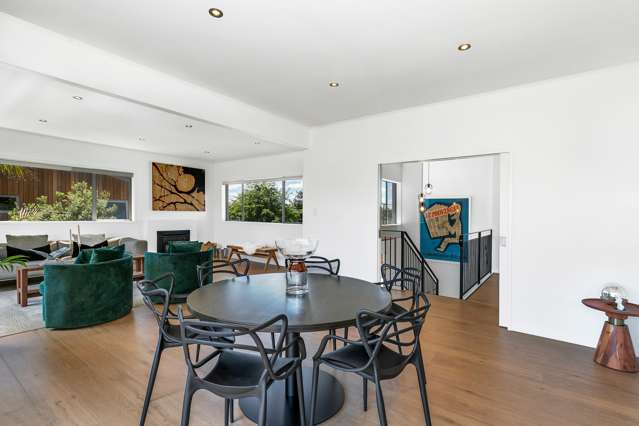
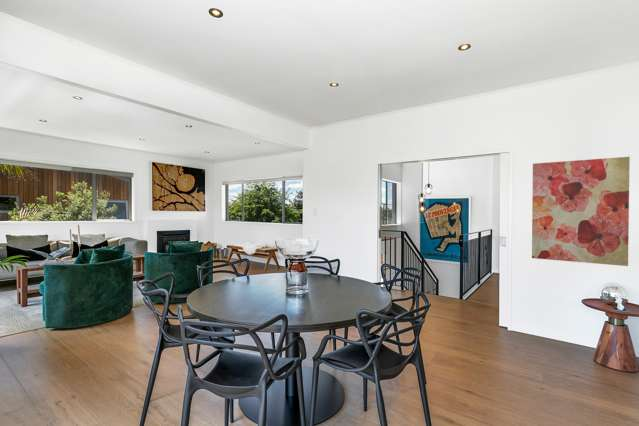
+ wall art [531,156,631,267]
